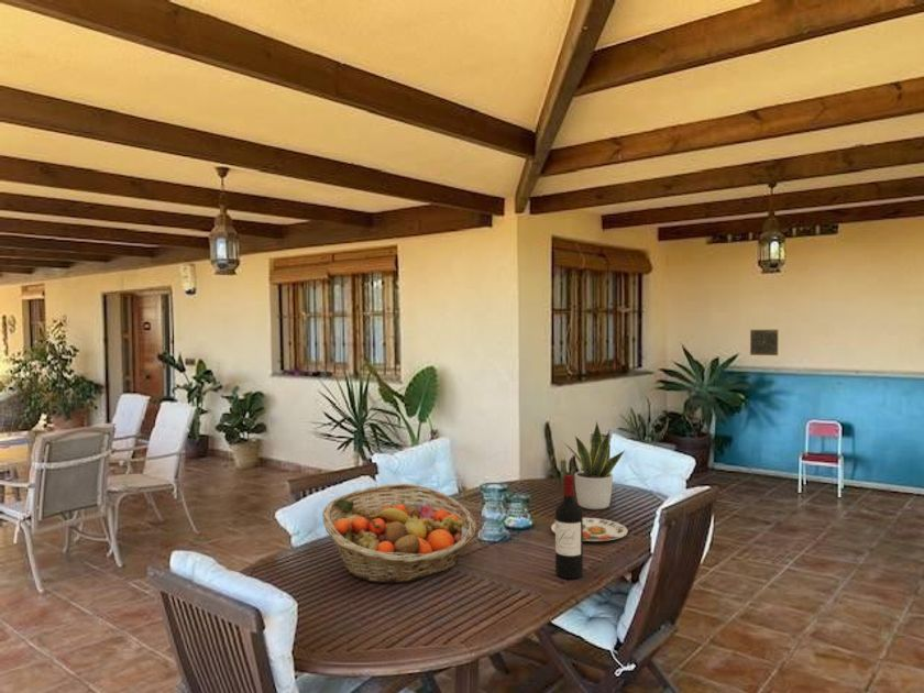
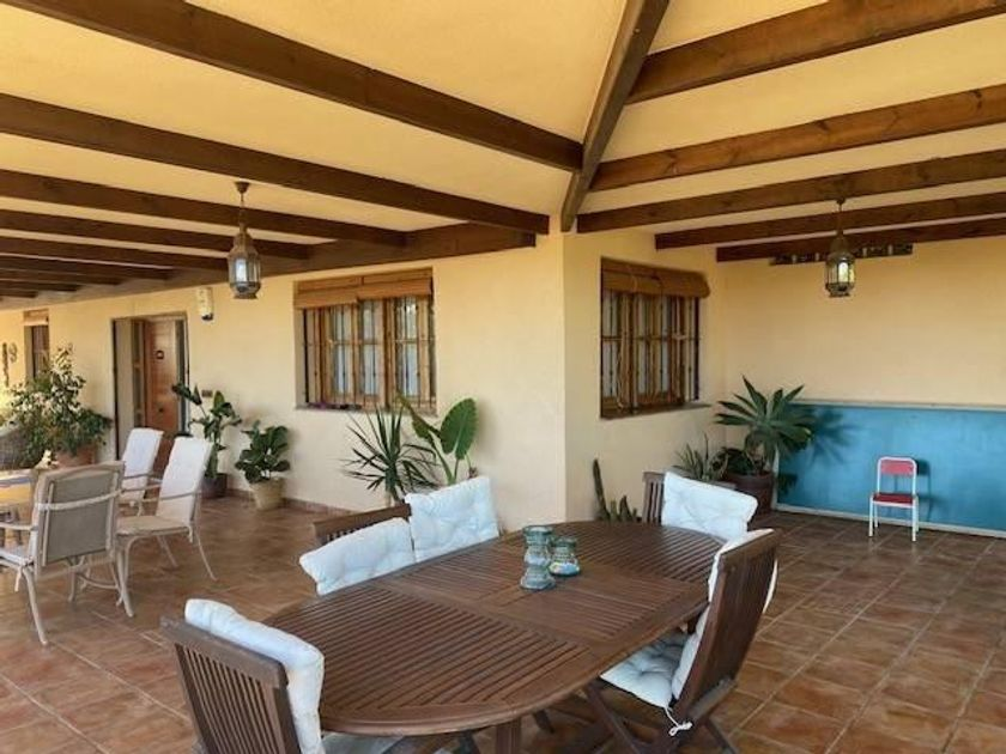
- decorative tile [749,329,779,356]
- potted plant [562,420,625,510]
- plate [550,517,629,542]
- fruit basket [321,483,477,584]
- wine bottle [554,473,584,580]
